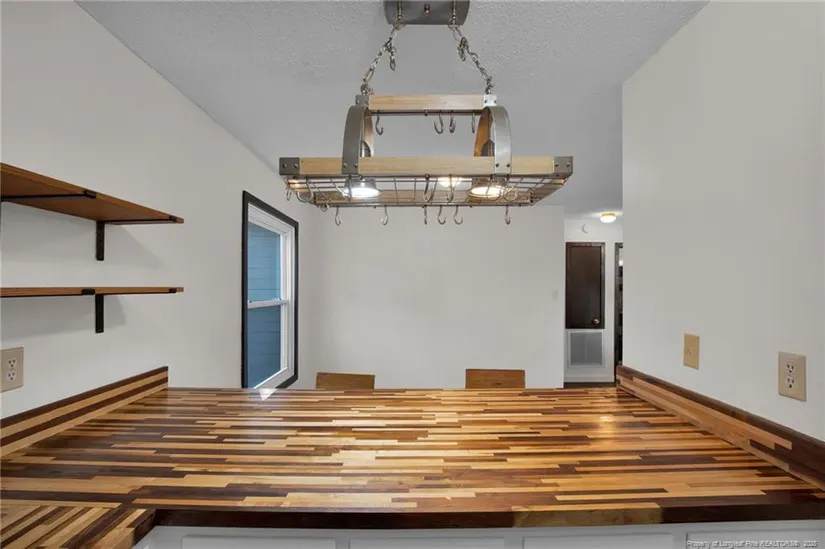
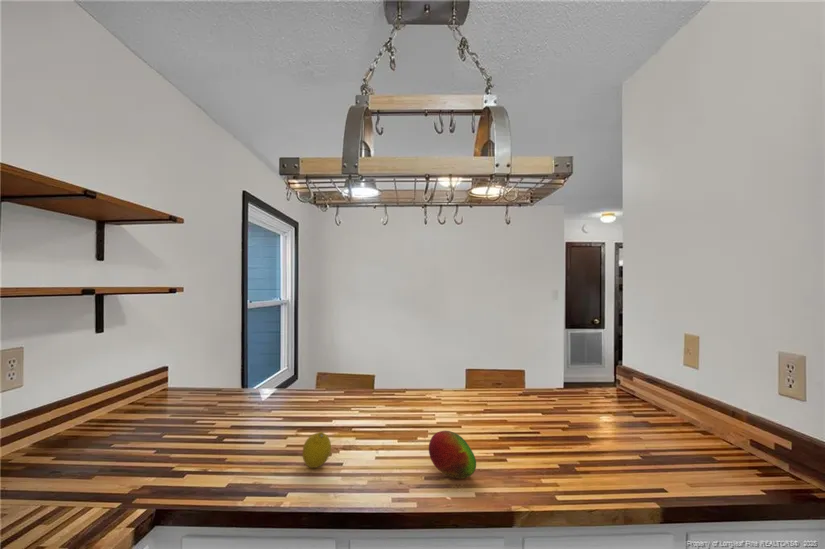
+ fruit [301,431,332,469]
+ fruit [428,430,477,480]
